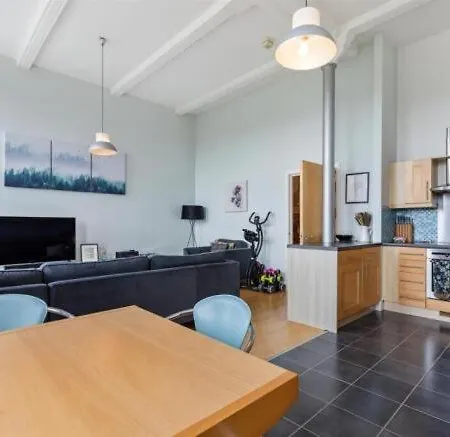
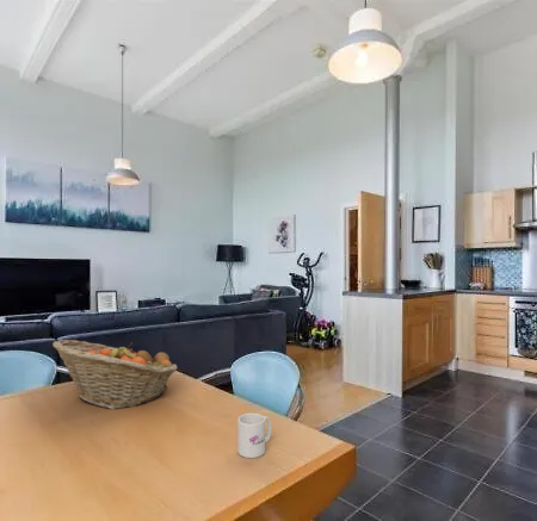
+ fruit basket [51,339,179,410]
+ mug [236,413,272,459]
